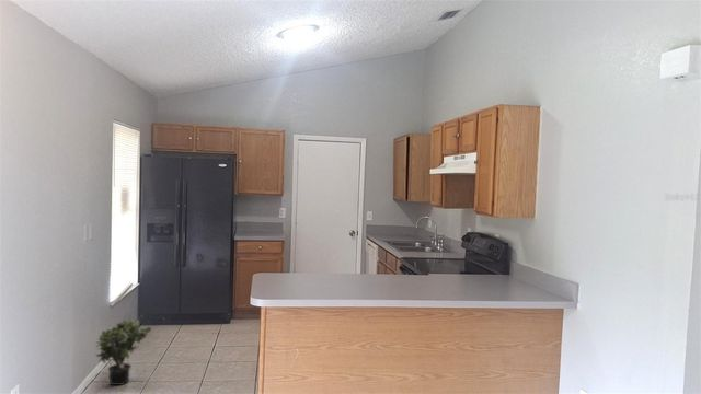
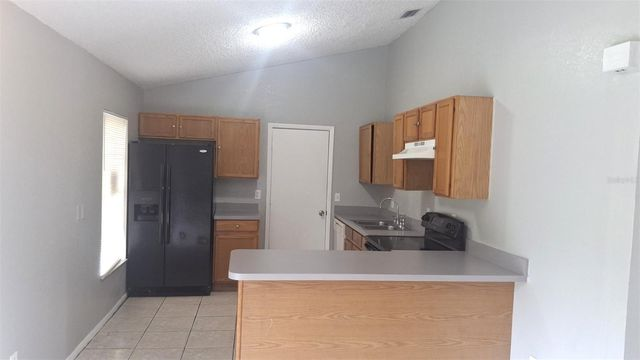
- potted plant [95,318,152,386]
